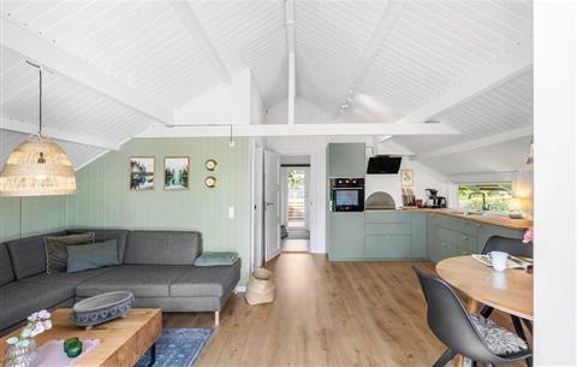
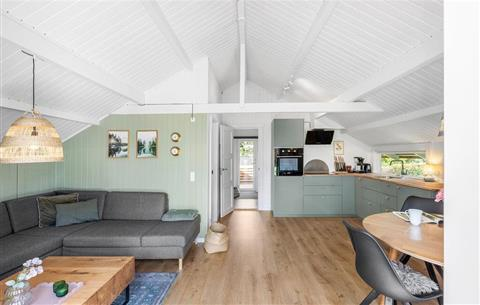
- decorative bowl [67,290,136,332]
